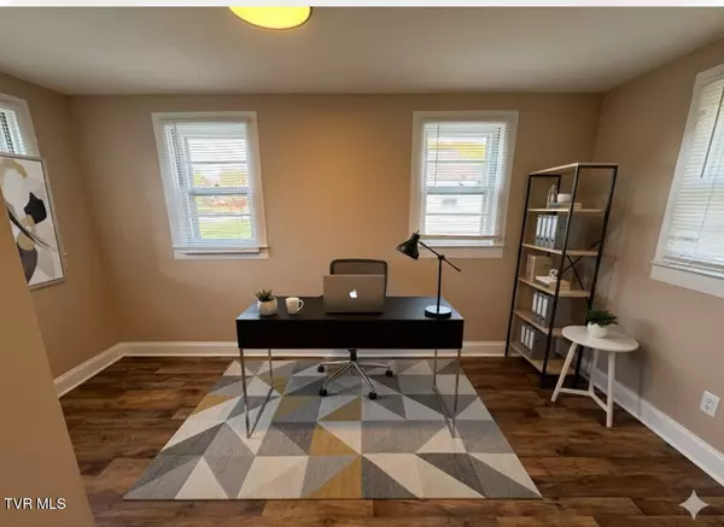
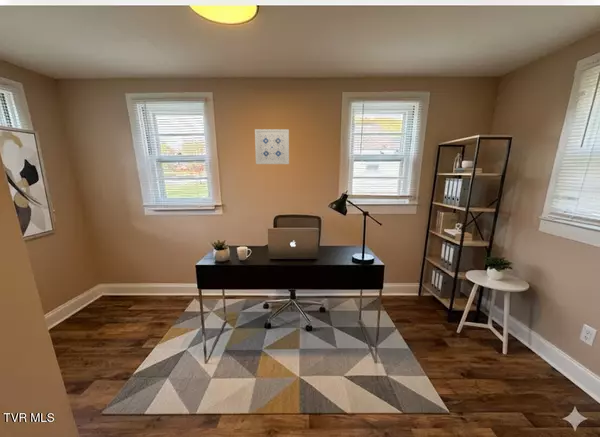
+ wall art [254,128,290,165]
